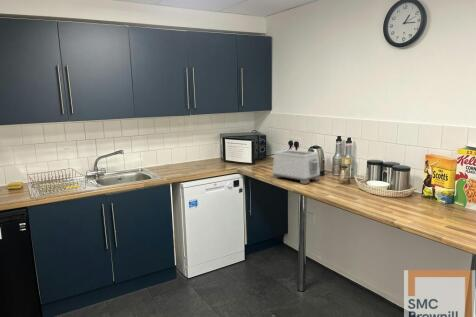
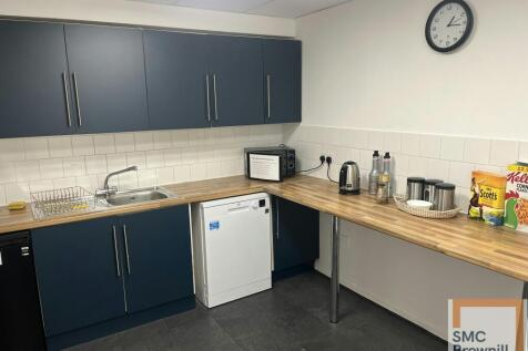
- toaster [271,149,321,185]
